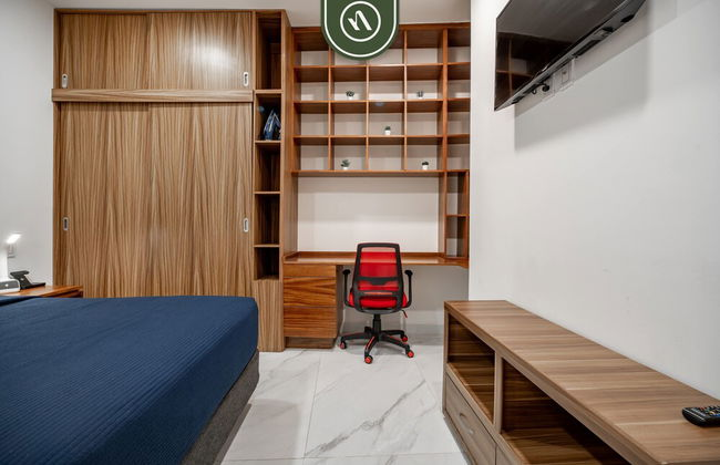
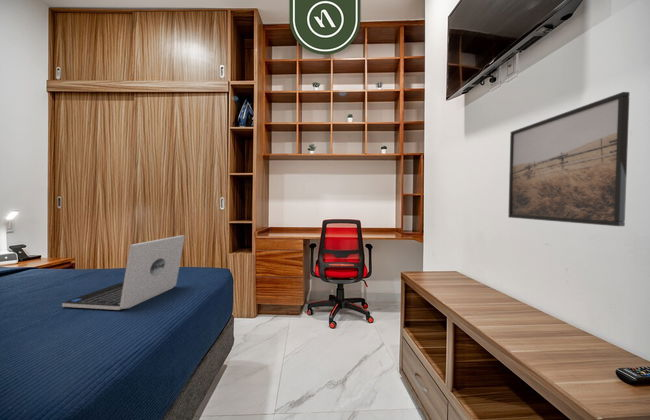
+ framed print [507,91,630,227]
+ laptop [61,234,186,311]
